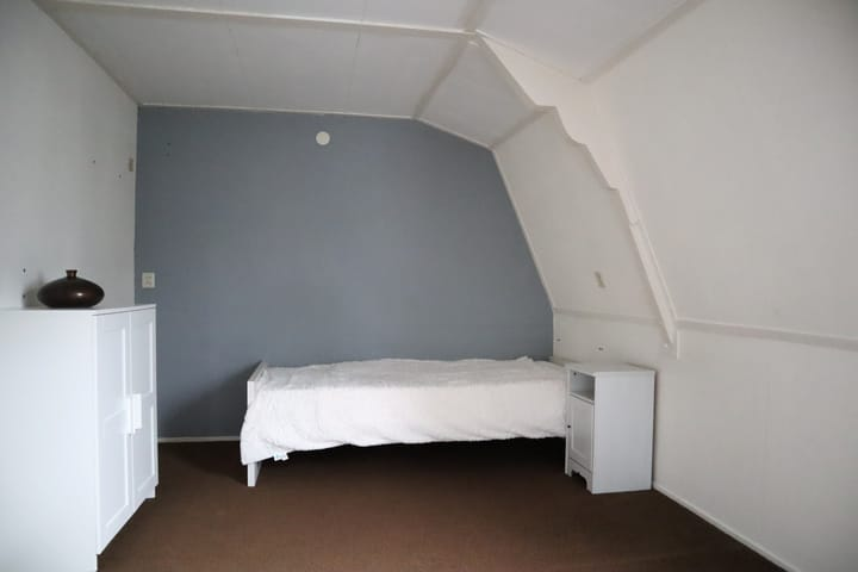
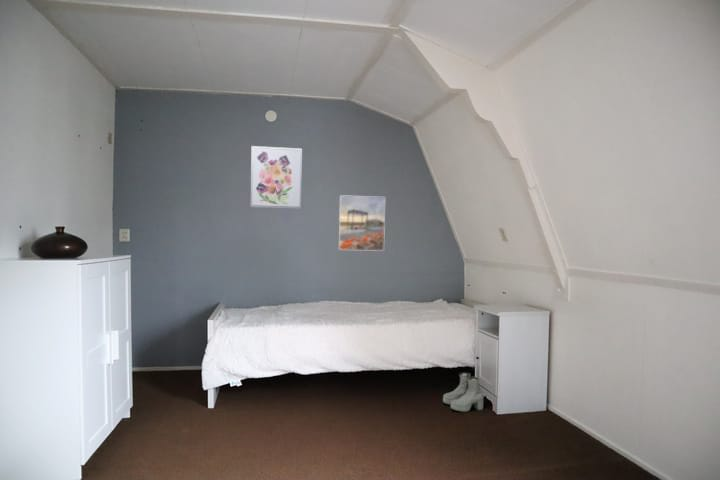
+ wall art [249,145,303,210]
+ boots [442,372,484,413]
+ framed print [338,194,386,252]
